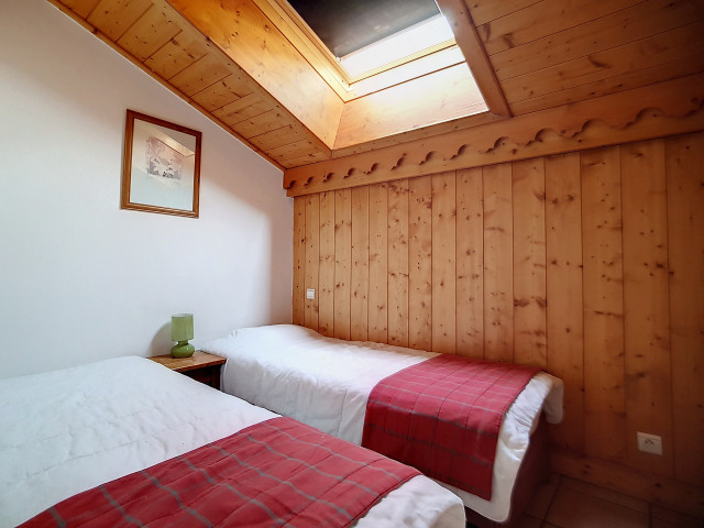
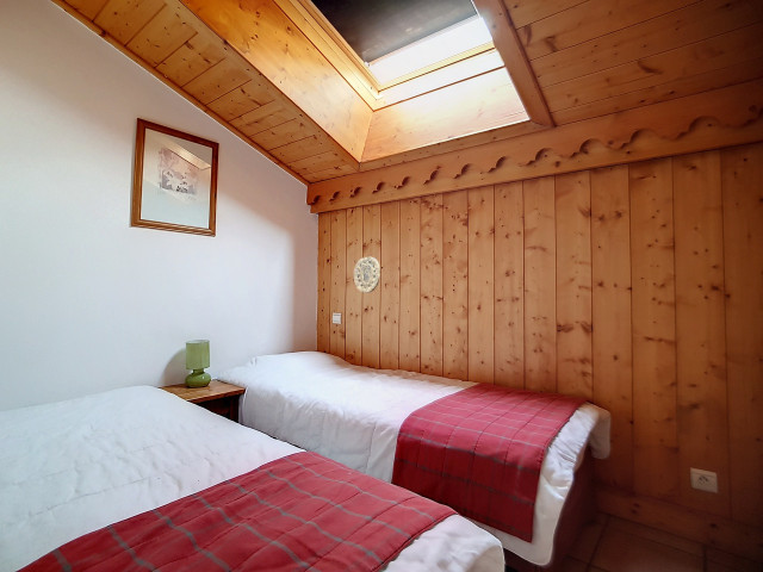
+ decorative plate [353,256,382,294]
